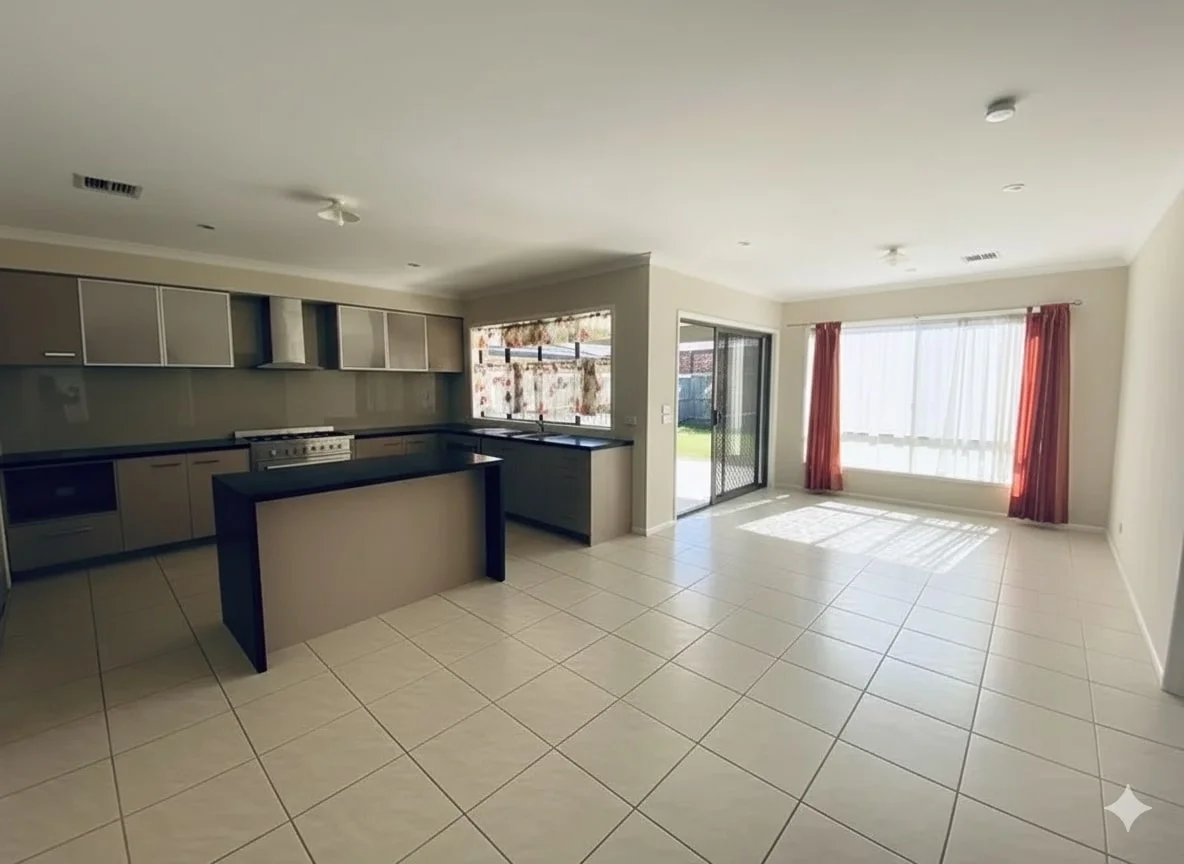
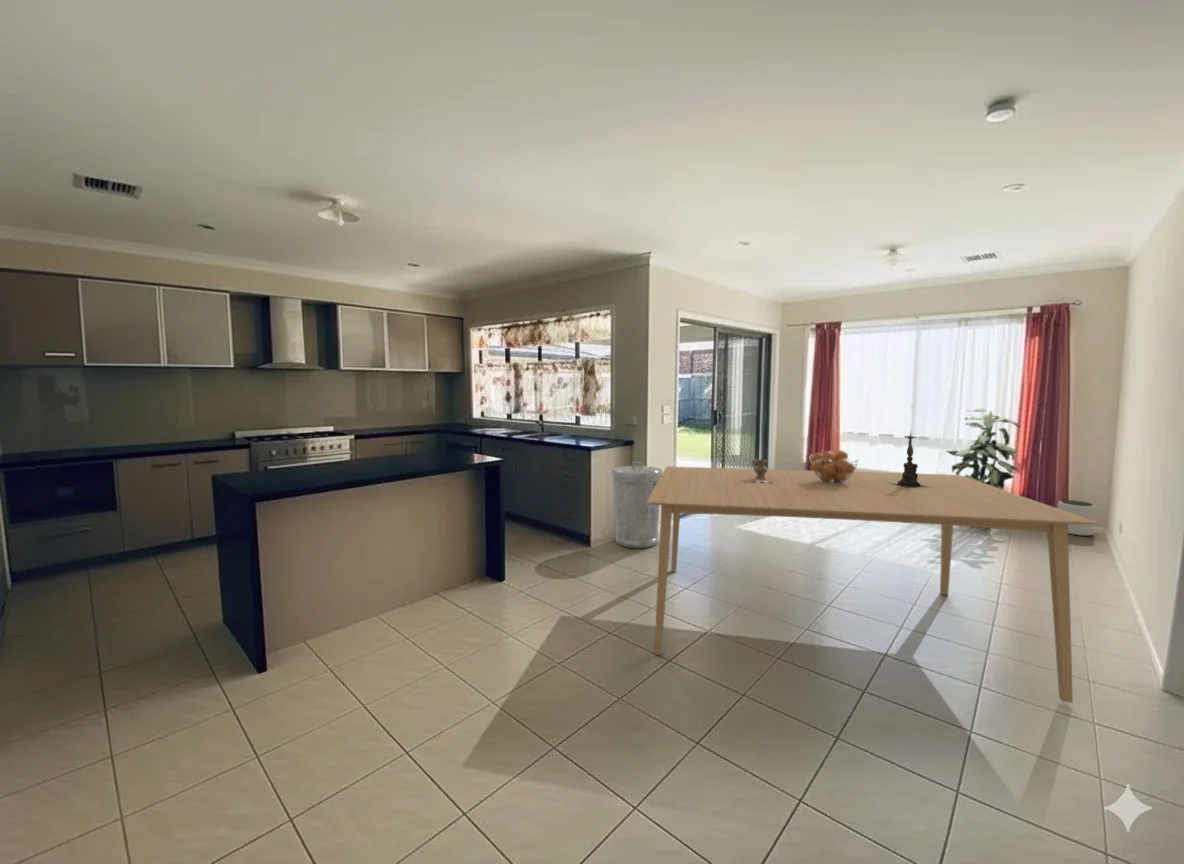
+ trash can [610,460,663,550]
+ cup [751,459,773,483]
+ plant pot [1057,499,1097,537]
+ indoor plant [945,408,1021,490]
+ candle holder [887,431,931,488]
+ dining table [646,465,1100,704]
+ fruit basket [809,449,860,484]
